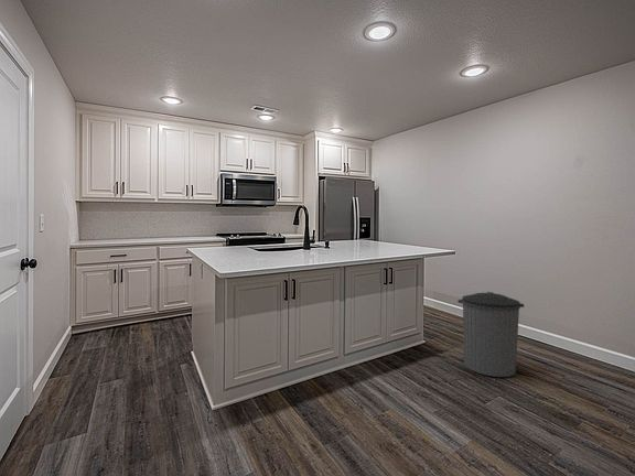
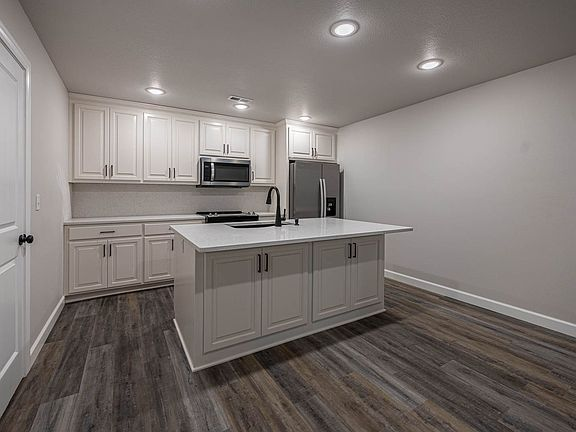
- trash can [458,291,525,378]
